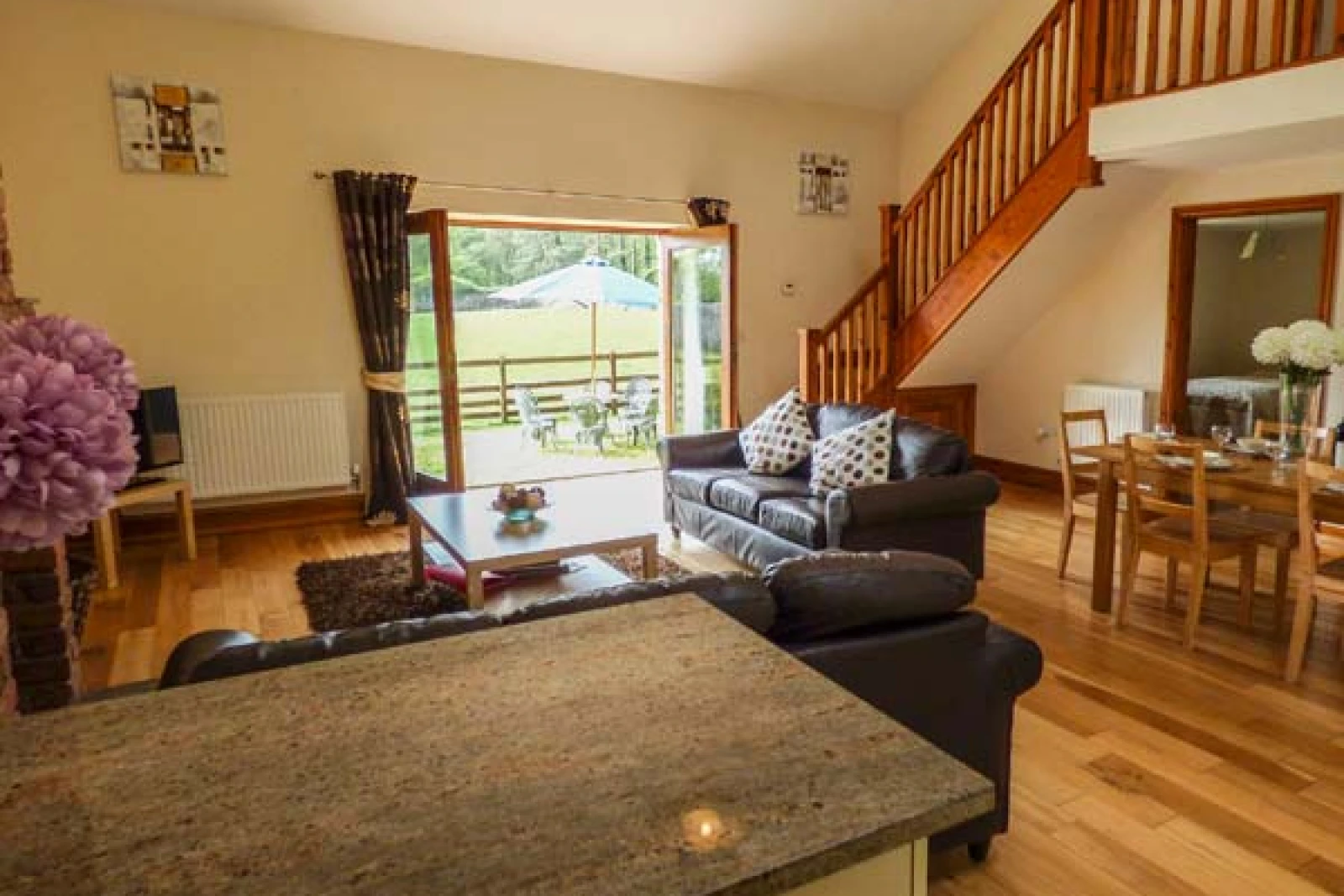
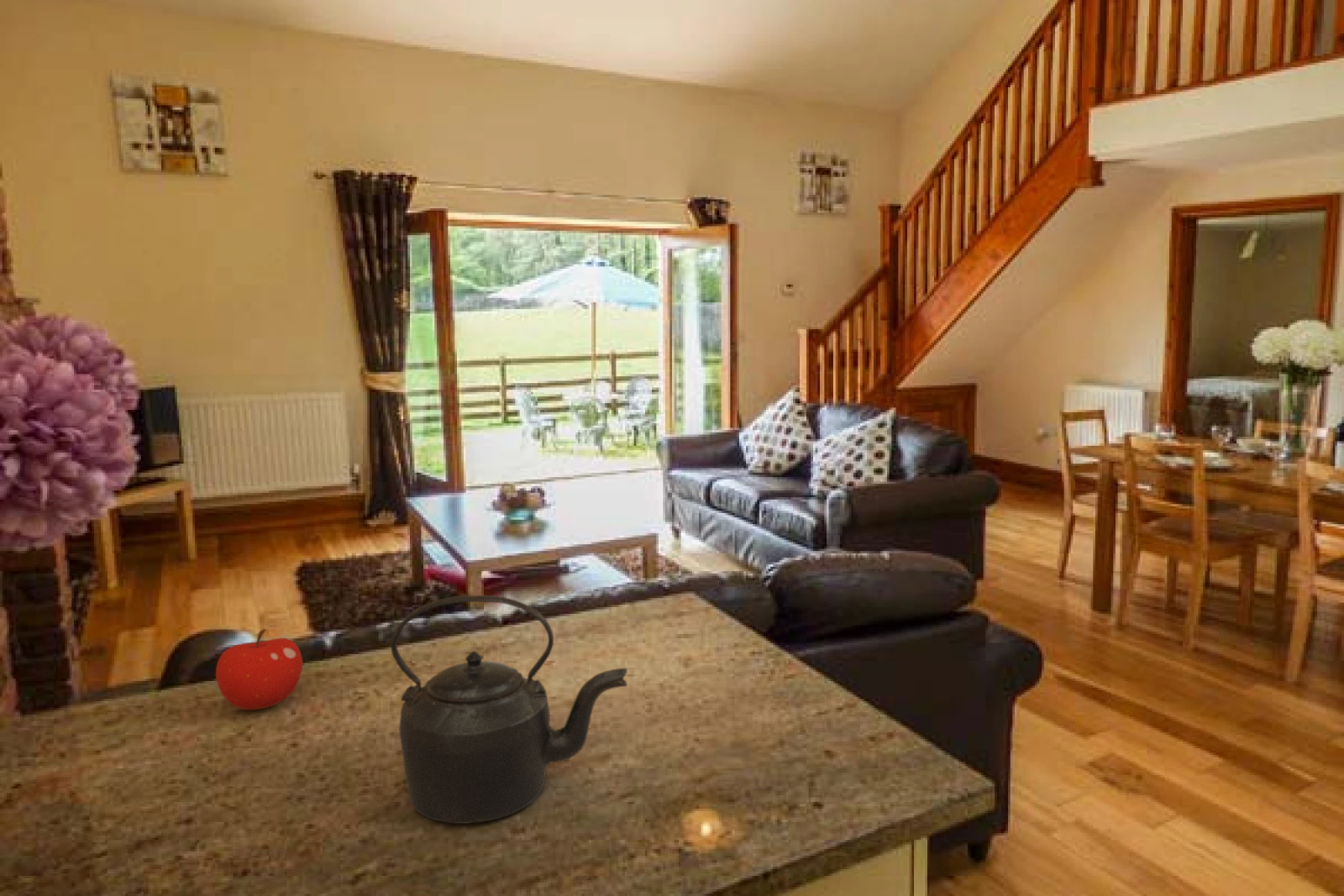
+ fruit [215,628,303,710]
+ kettle [390,595,628,825]
